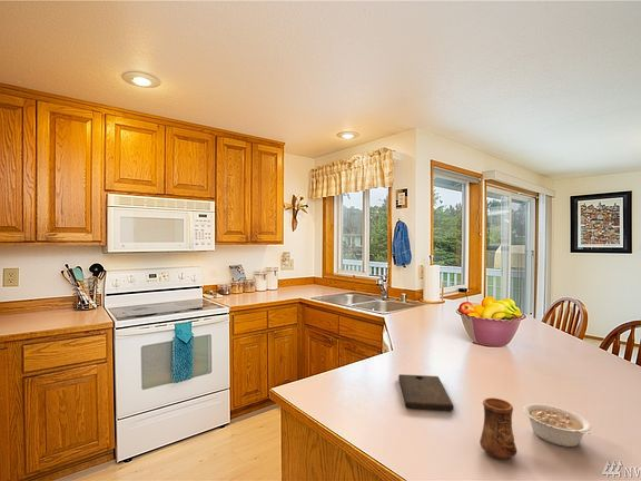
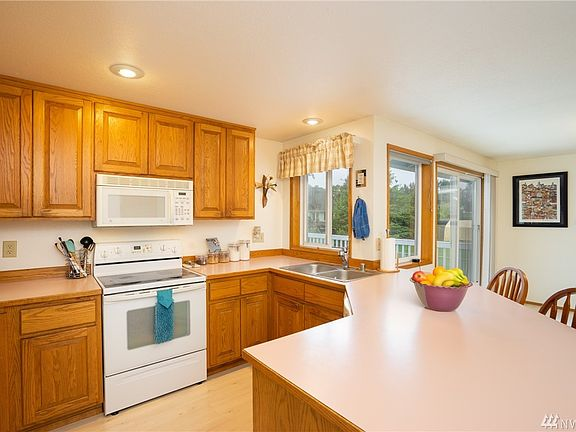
- legume [522,403,592,448]
- cutting board [397,373,455,411]
- cup [479,396,517,461]
